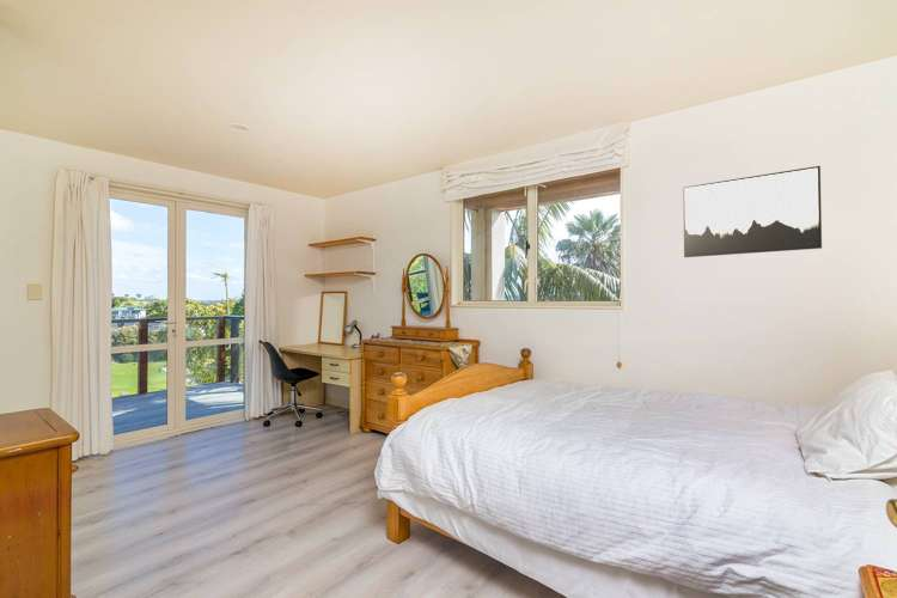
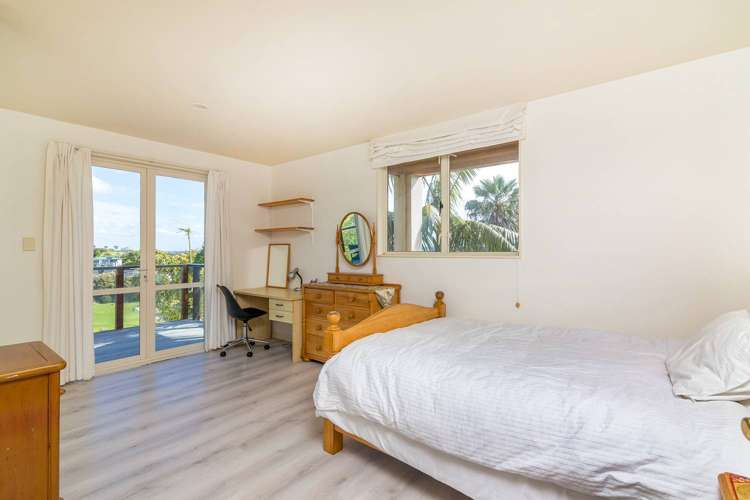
- wall art [682,165,823,258]
